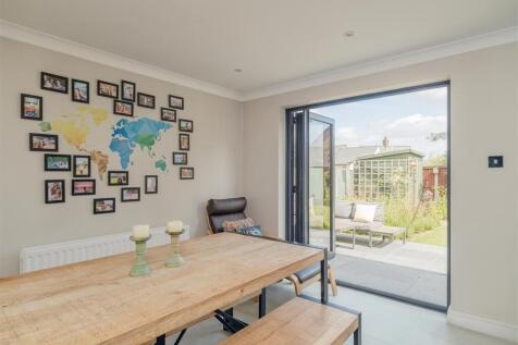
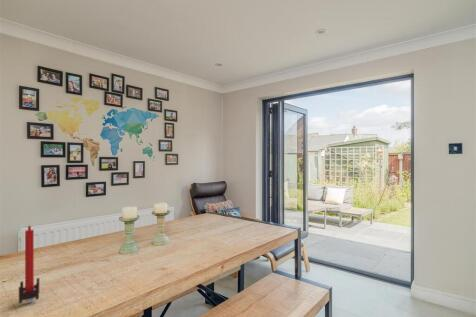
+ candle [18,225,40,305]
